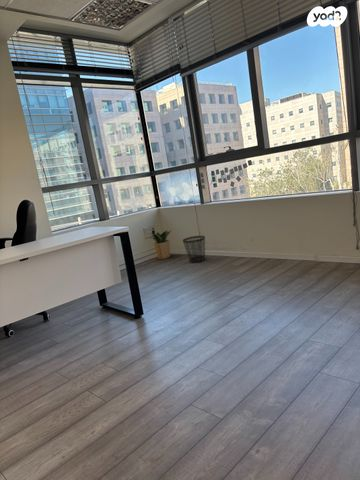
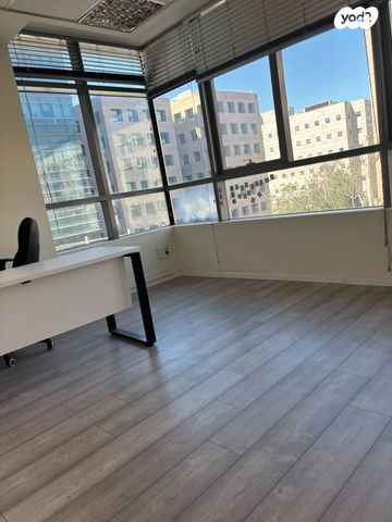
- potted plant [150,229,173,260]
- wastebasket [182,235,206,263]
